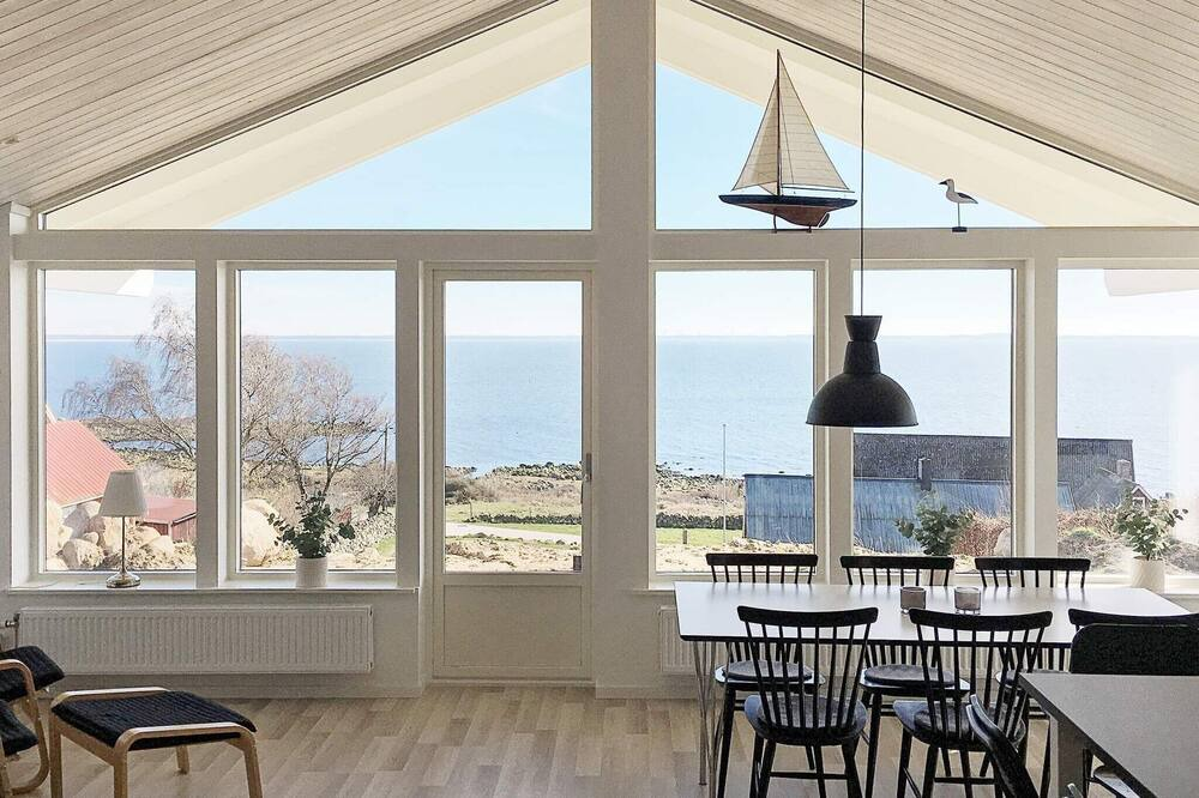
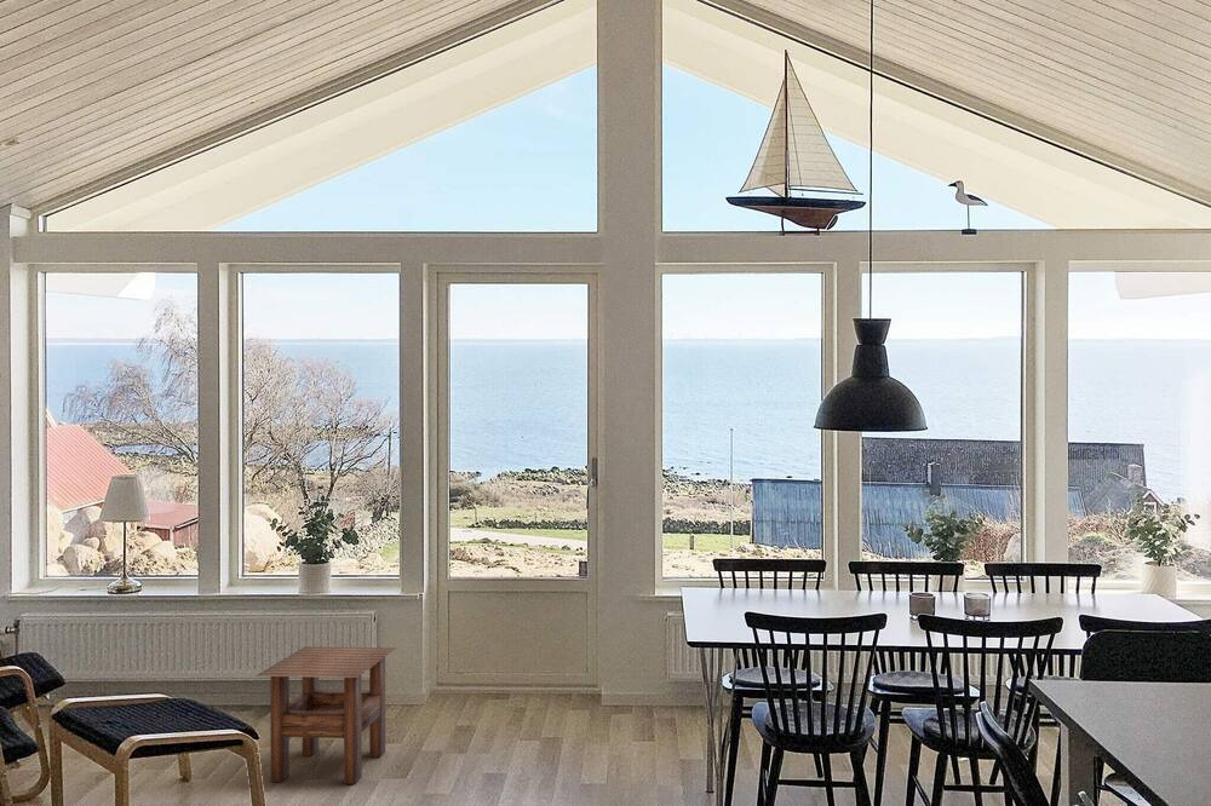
+ side table [257,645,396,785]
